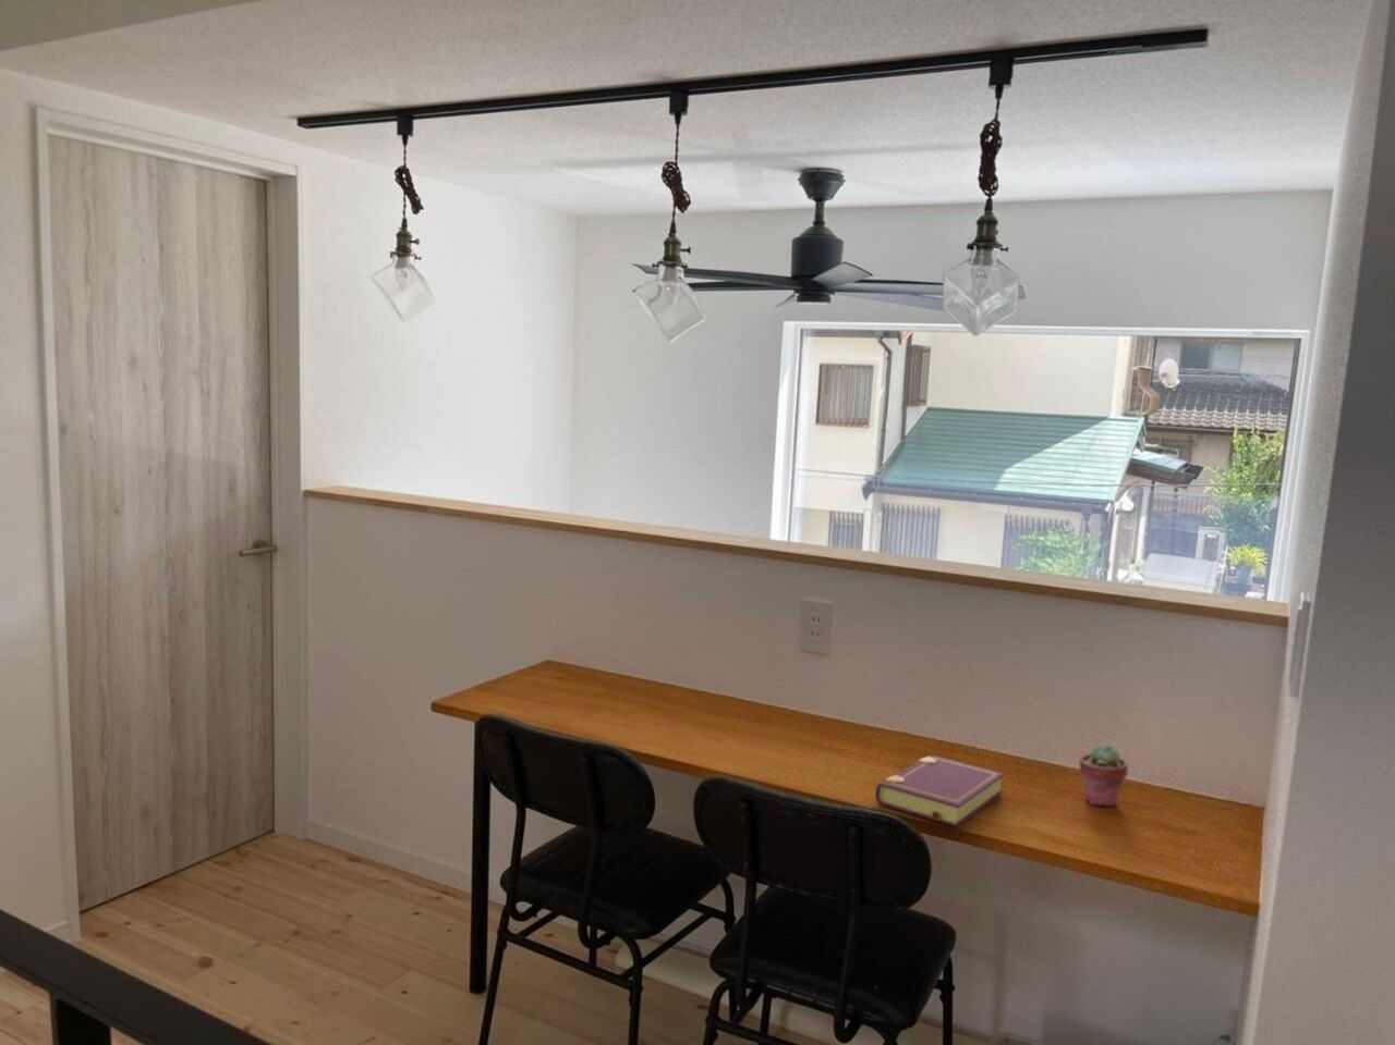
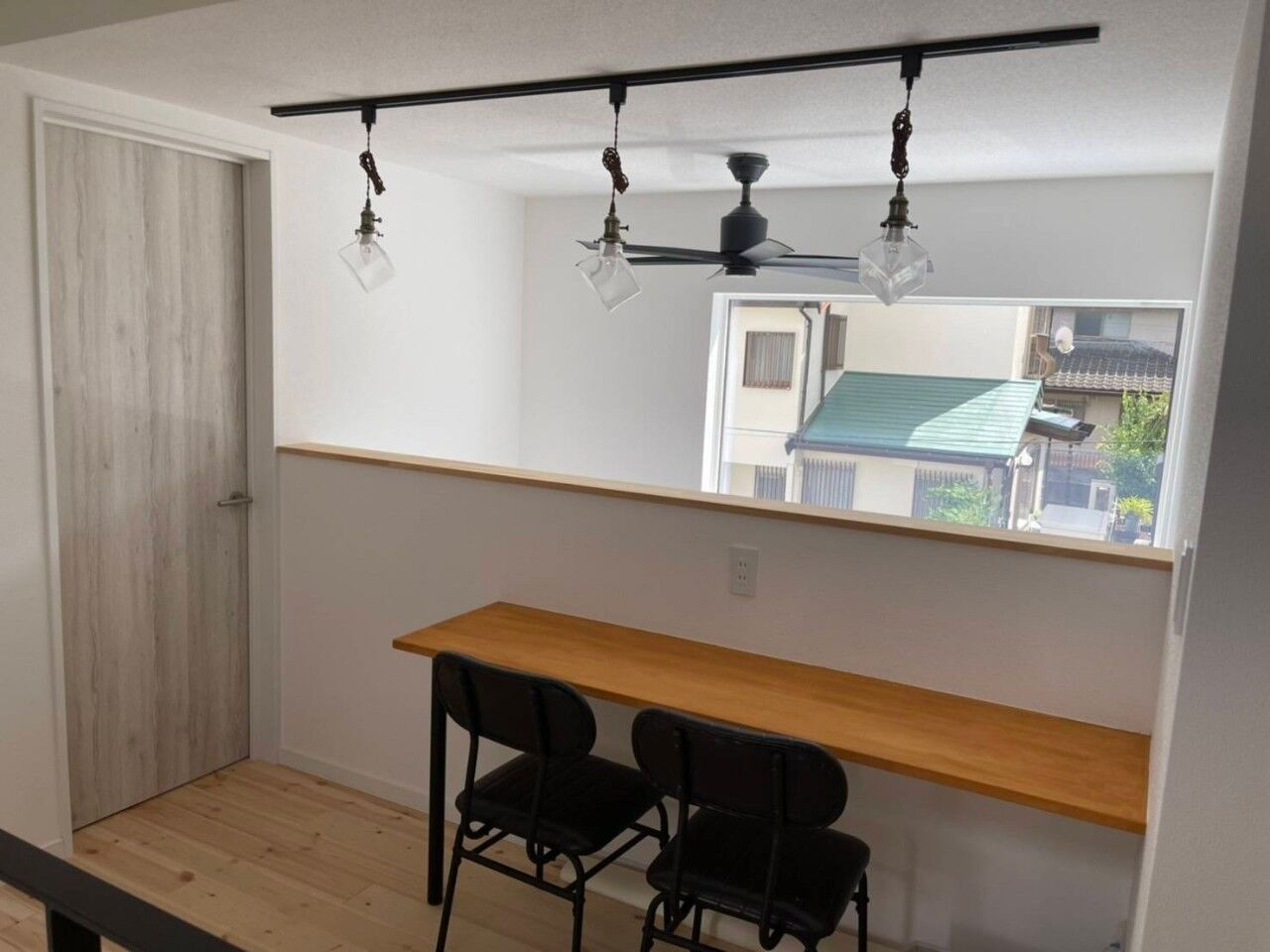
- potted succulent [1078,743,1129,808]
- book [874,754,1006,828]
